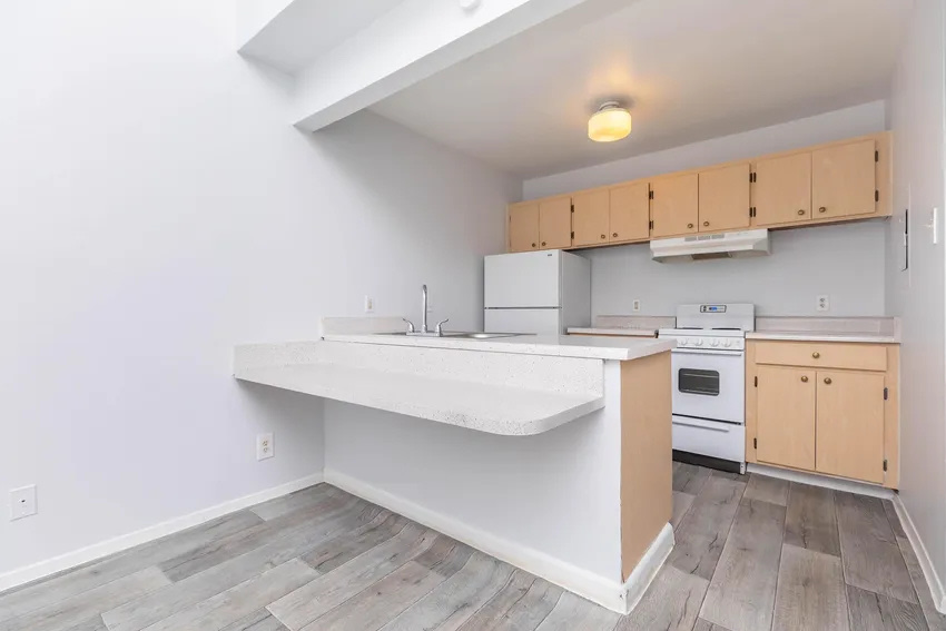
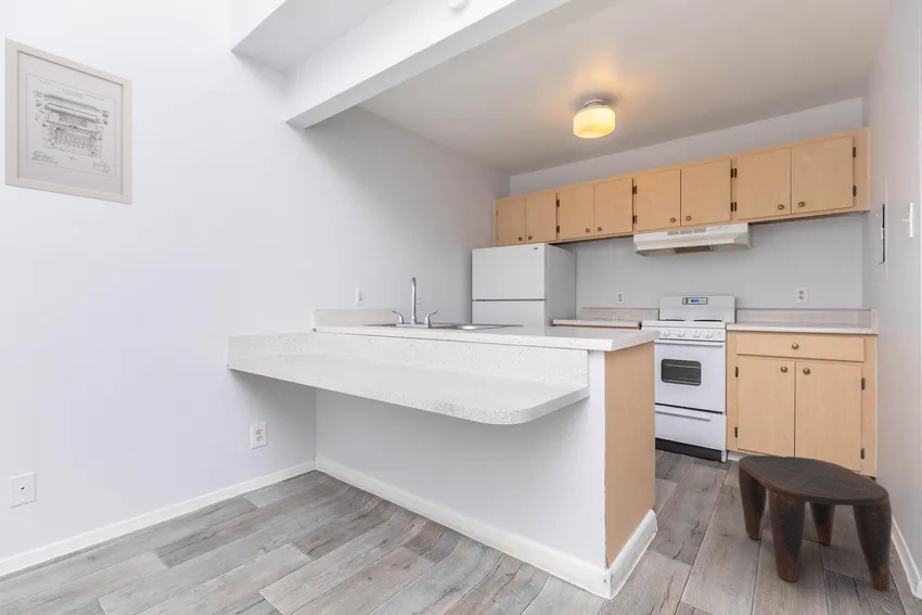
+ wall art [4,37,133,205]
+ stool [738,454,893,592]
